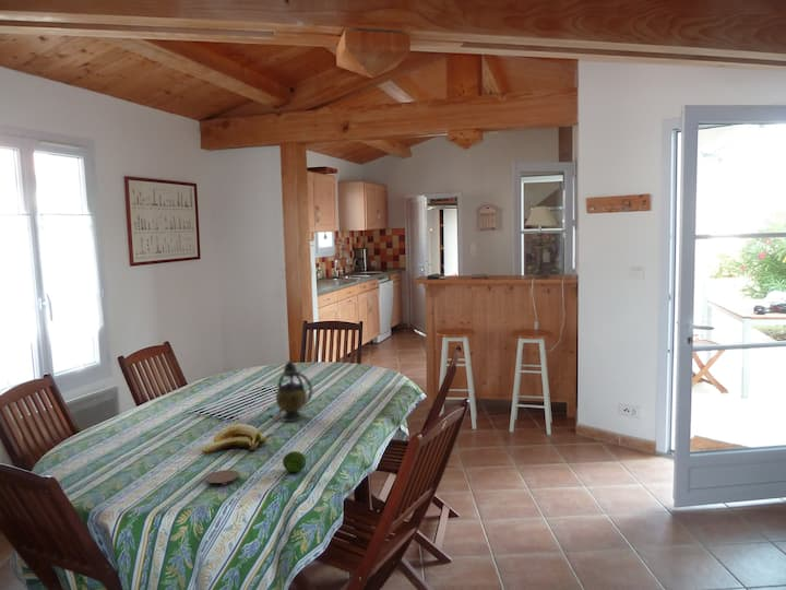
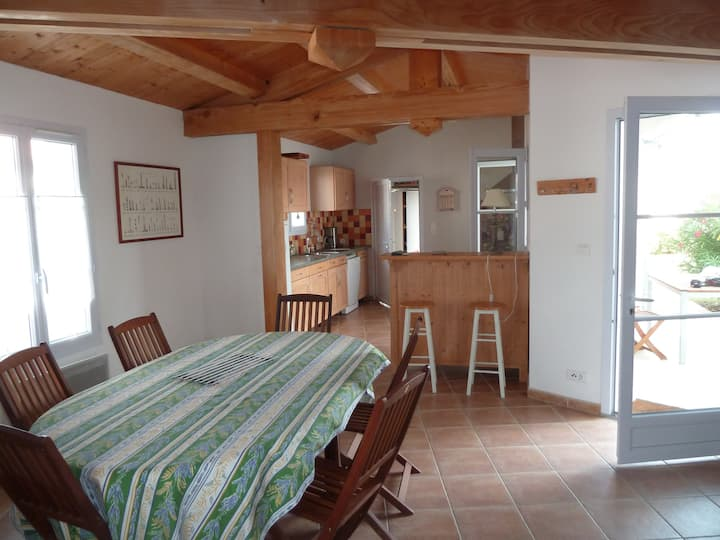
- banana [201,423,266,455]
- teapot [266,359,313,423]
- coaster [203,469,240,488]
- fruit [282,450,307,473]
